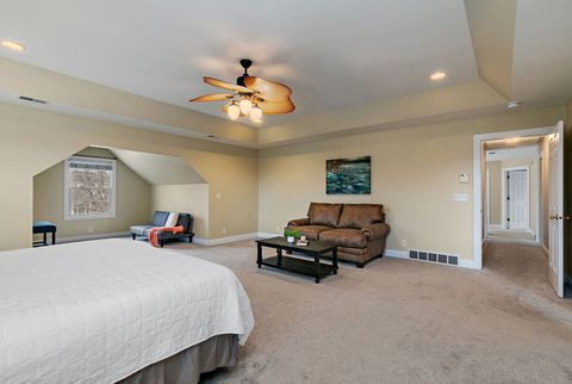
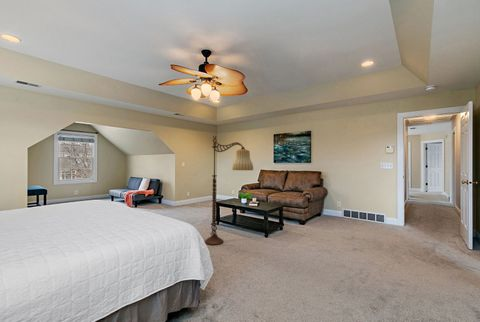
+ floor lamp [204,135,254,246]
